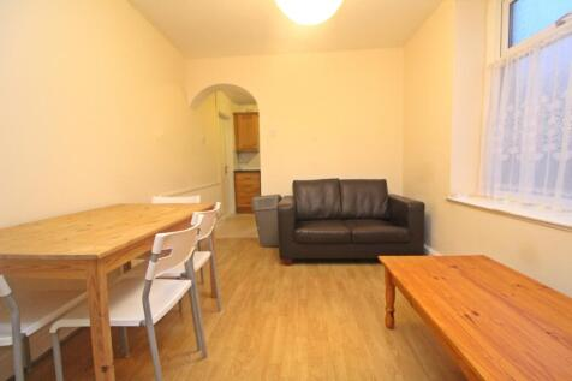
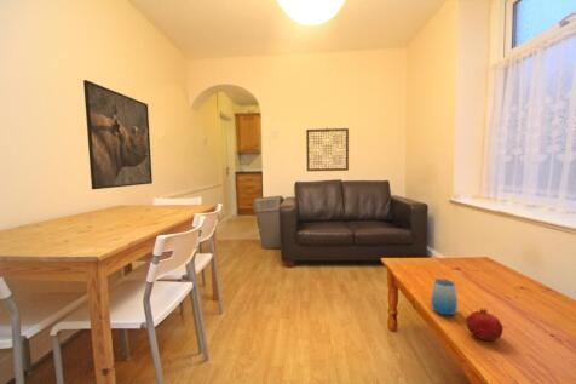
+ cup [430,277,459,316]
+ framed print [82,79,154,190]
+ fruit [465,306,505,343]
+ wall art [305,127,350,172]
